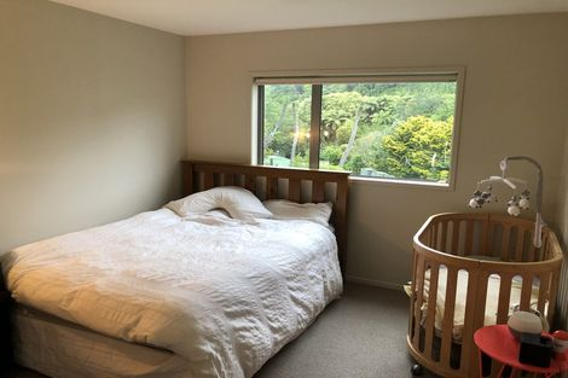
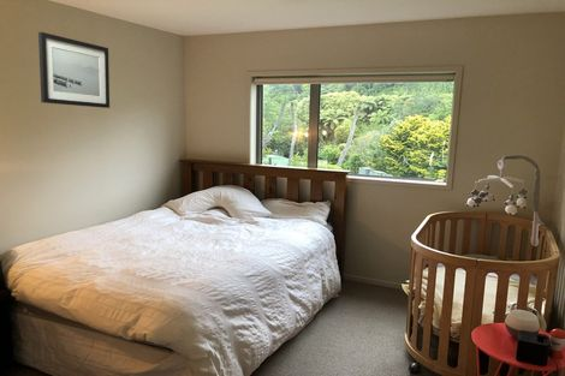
+ wall art [37,31,111,109]
